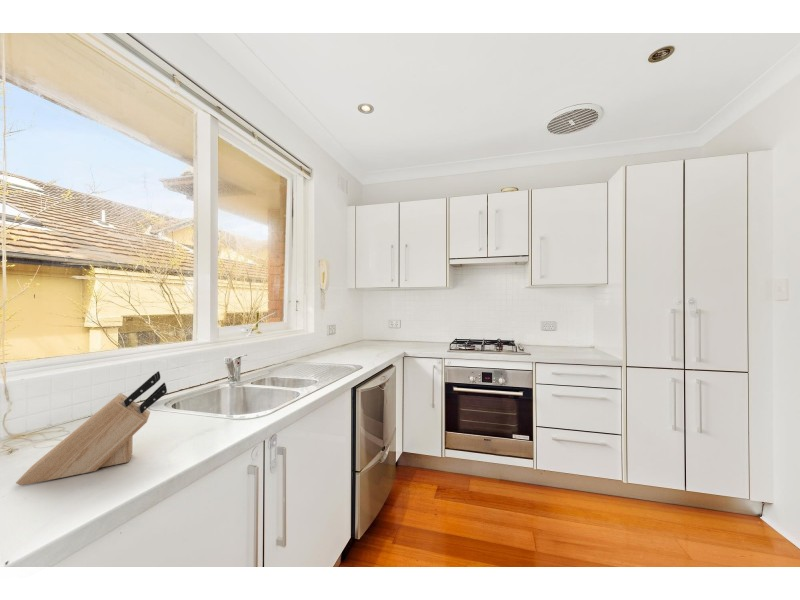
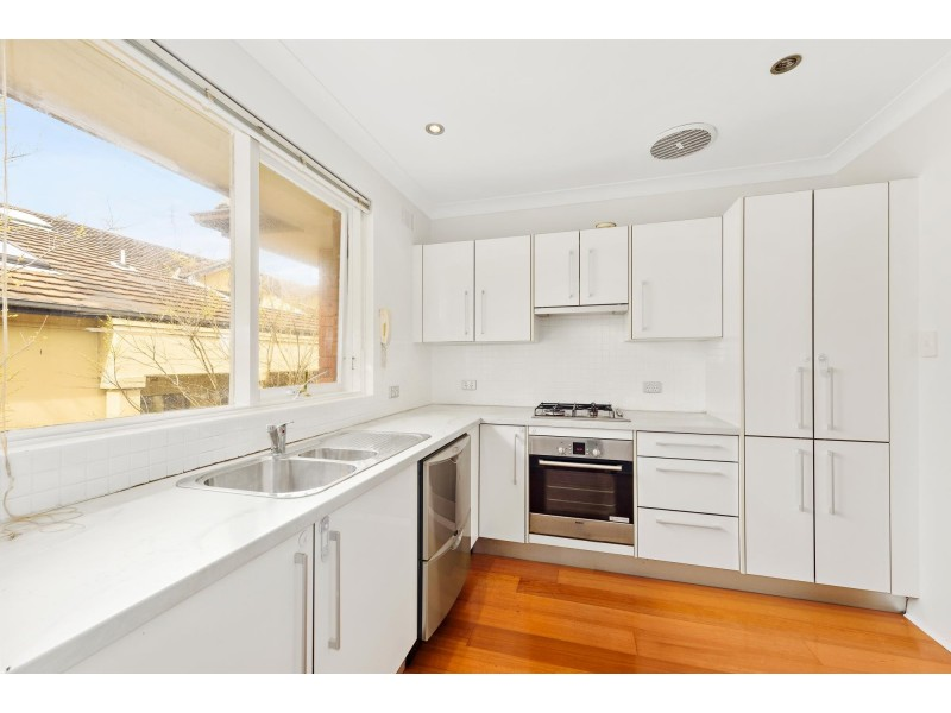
- knife block [15,370,168,486]
